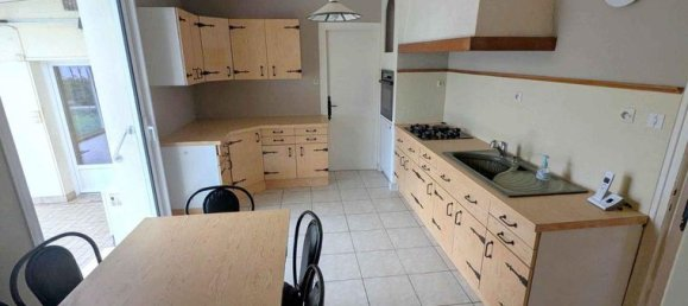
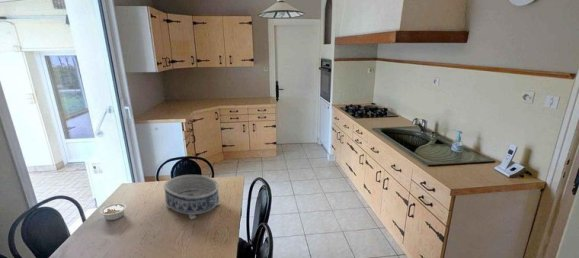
+ legume [99,202,127,221]
+ decorative bowl [163,174,221,221]
